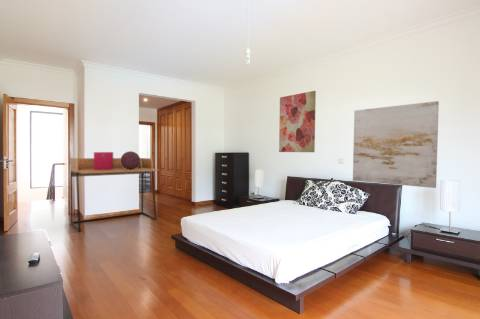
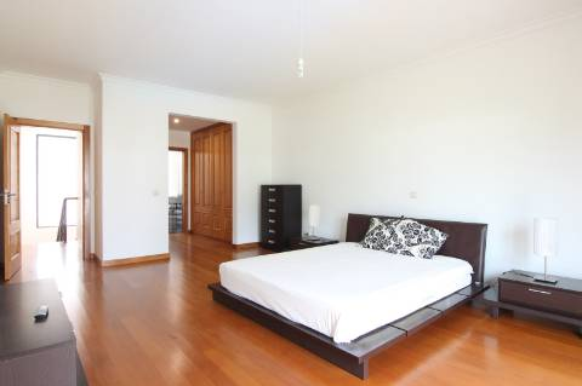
- decorative globe [120,150,141,170]
- desk [69,157,160,233]
- wall art [278,90,317,153]
- wall art [352,100,440,189]
- storage bin [93,151,114,170]
